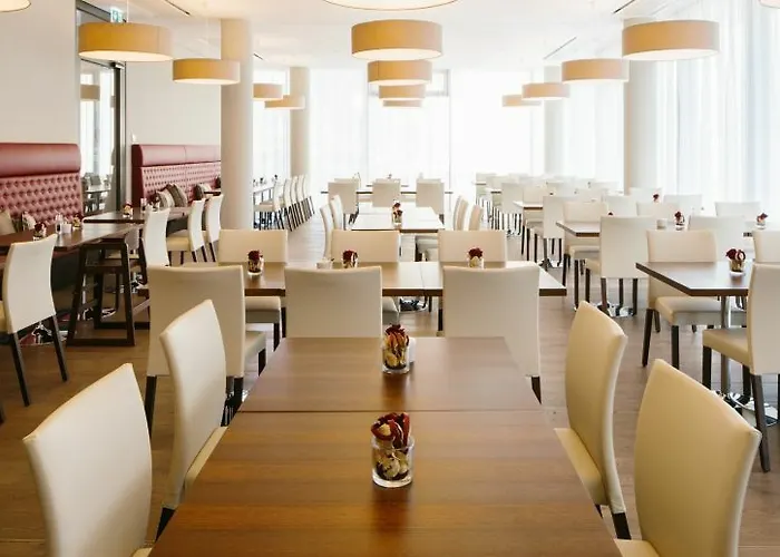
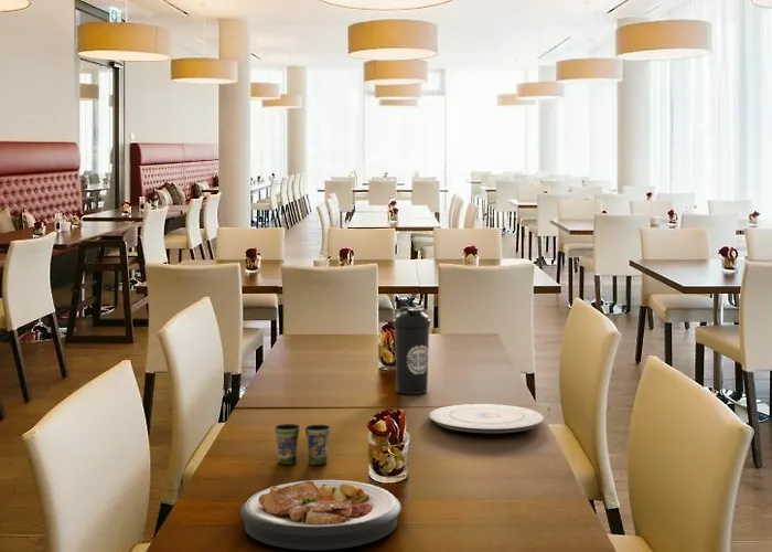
+ plate [428,403,545,434]
+ water bottle [393,306,431,395]
+ cup [274,423,332,466]
+ plate [239,479,403,551]
